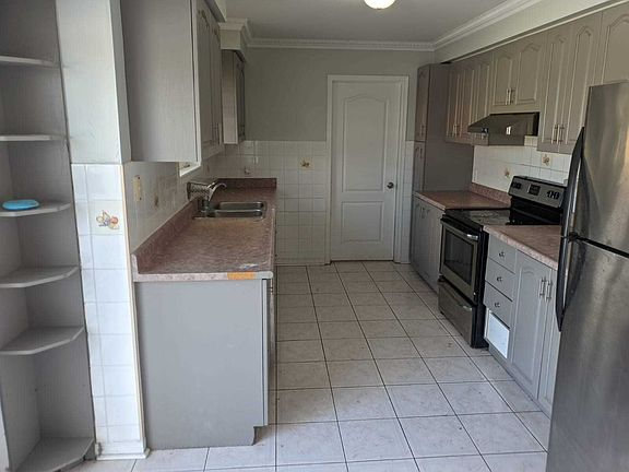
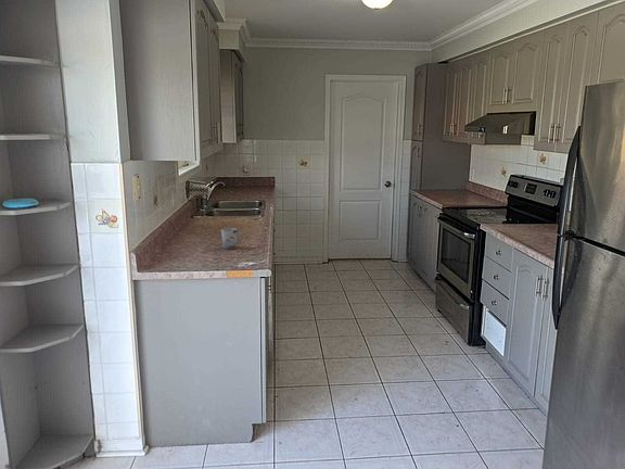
+ cup [220,227,244,250]
